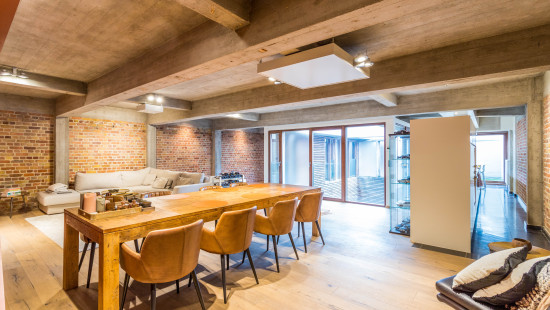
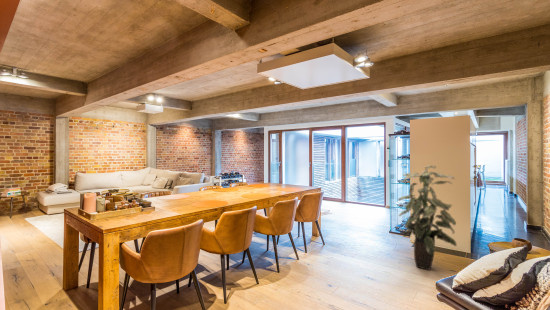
+ indoor plant [397,165,457,271]
